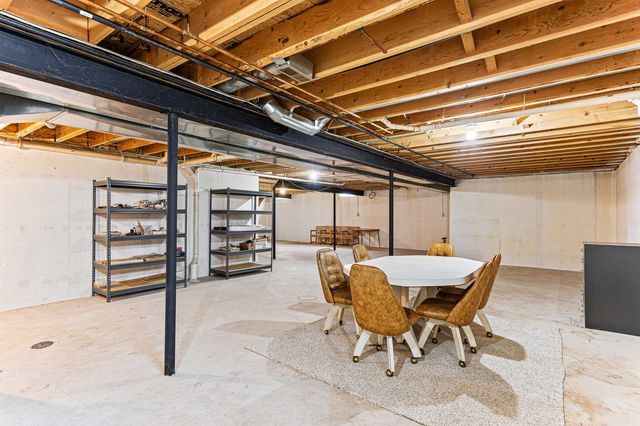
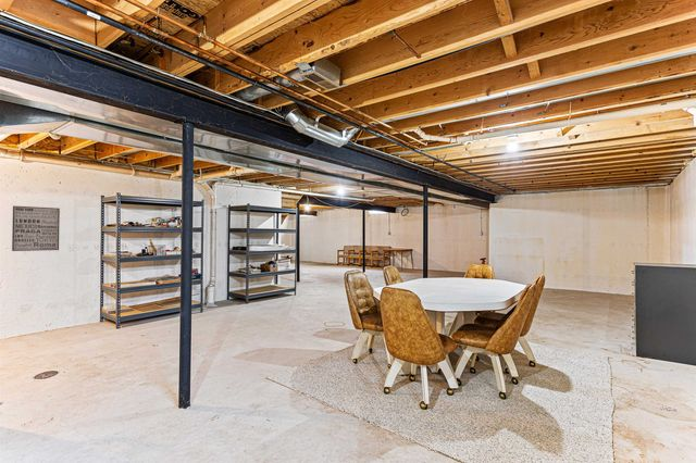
+ wall art [11,204,61,252]
